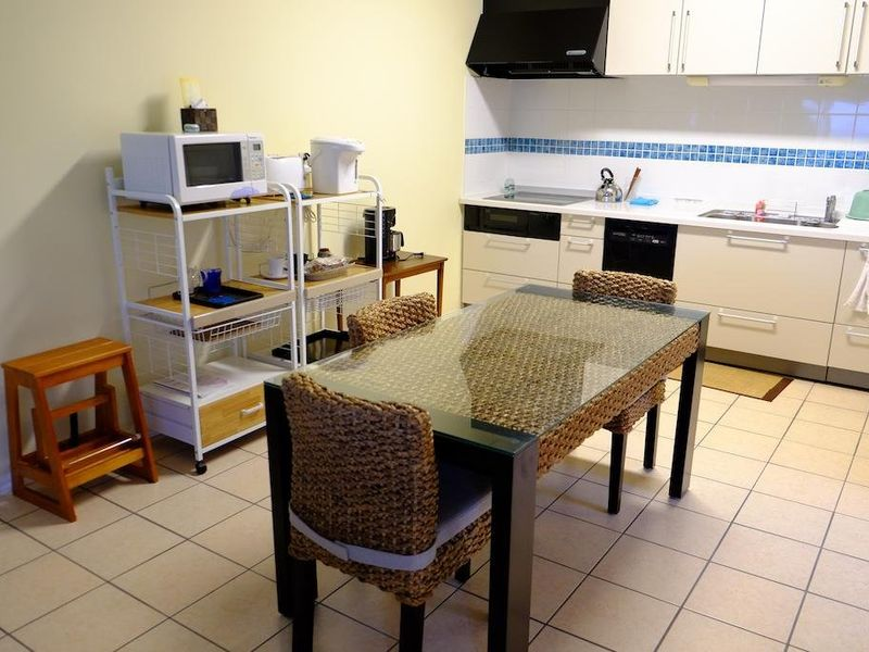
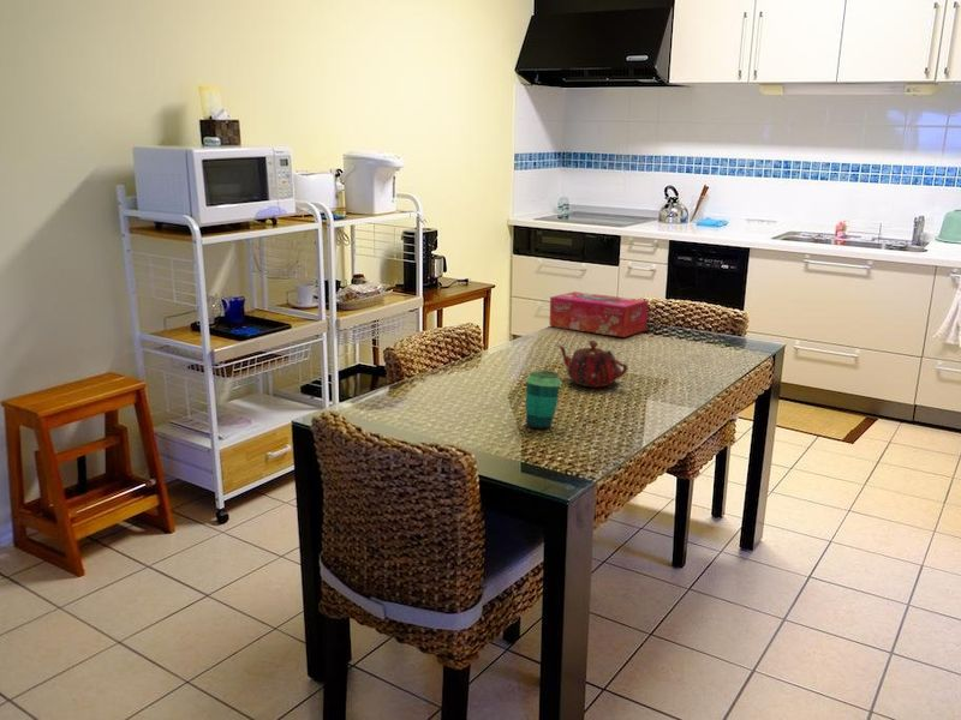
+ cup [525,370,562,430]
+ teapot [556,338,629,388]
+ tissue box [549,290,650,338]
